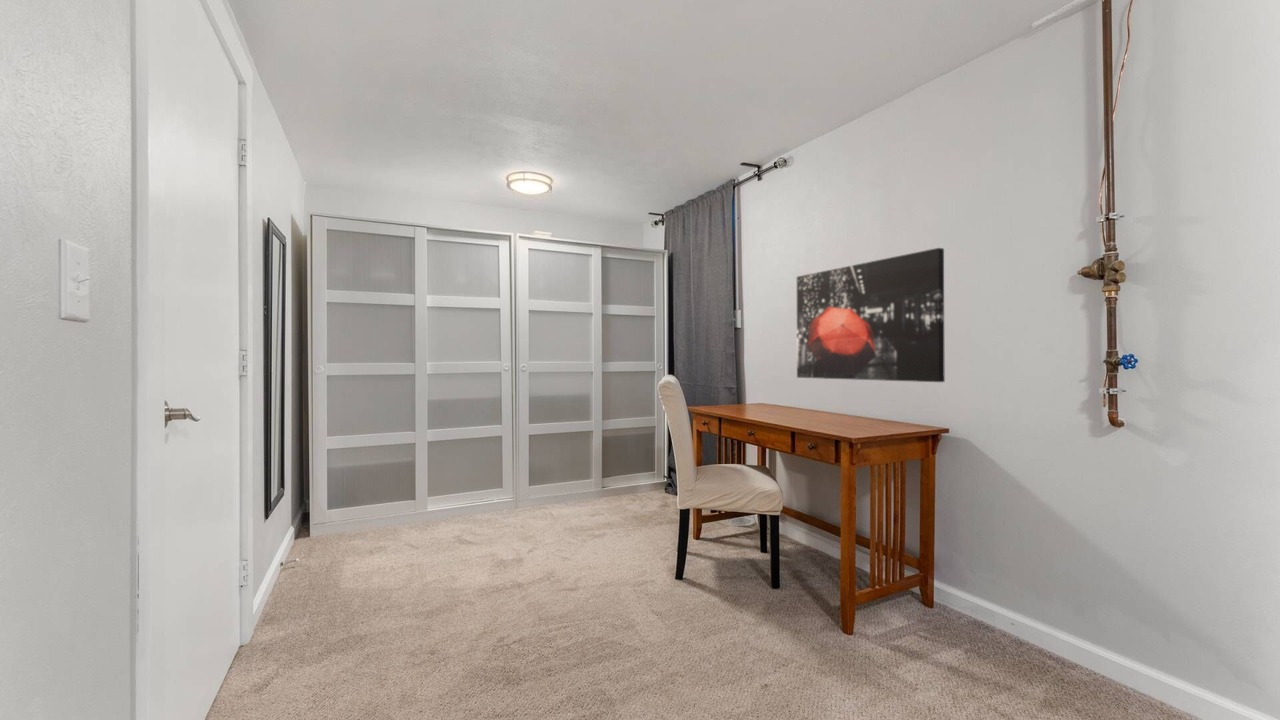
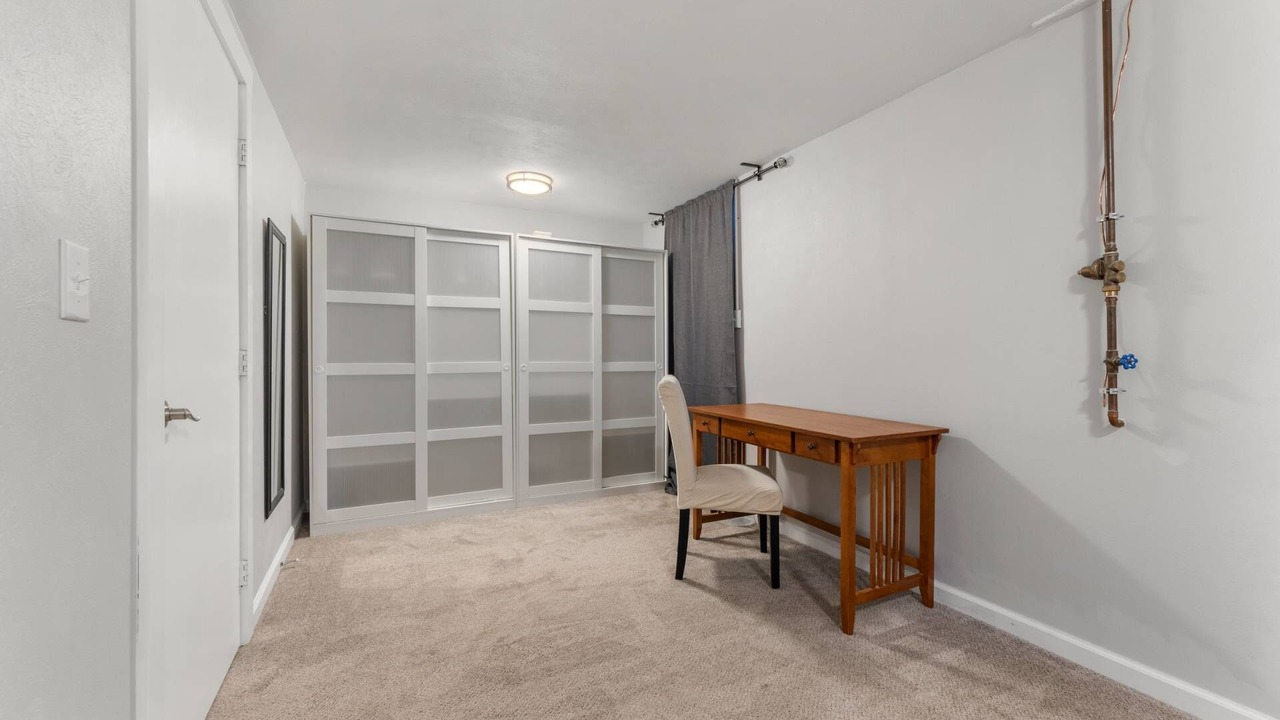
- wall art [796,247,946,383]
